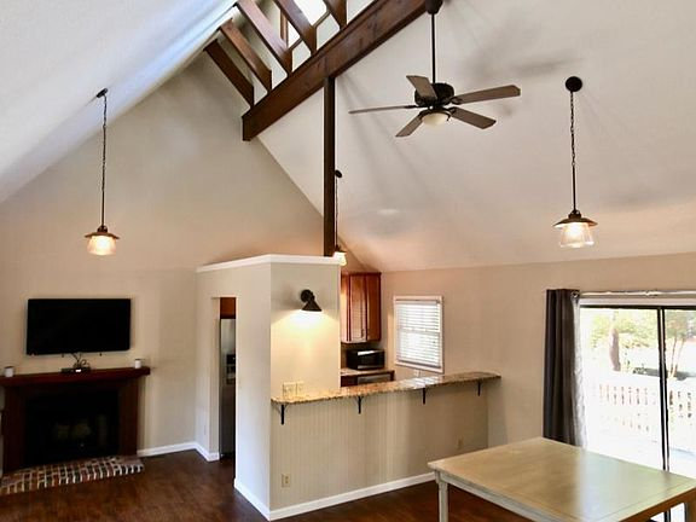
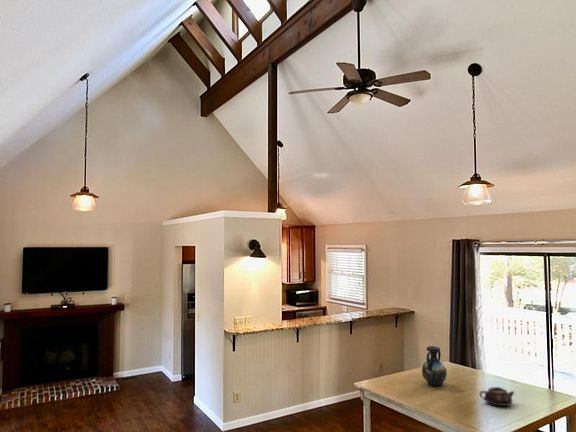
+ teapot [478,386,516,407]
+ vase [421,345,448,387]
